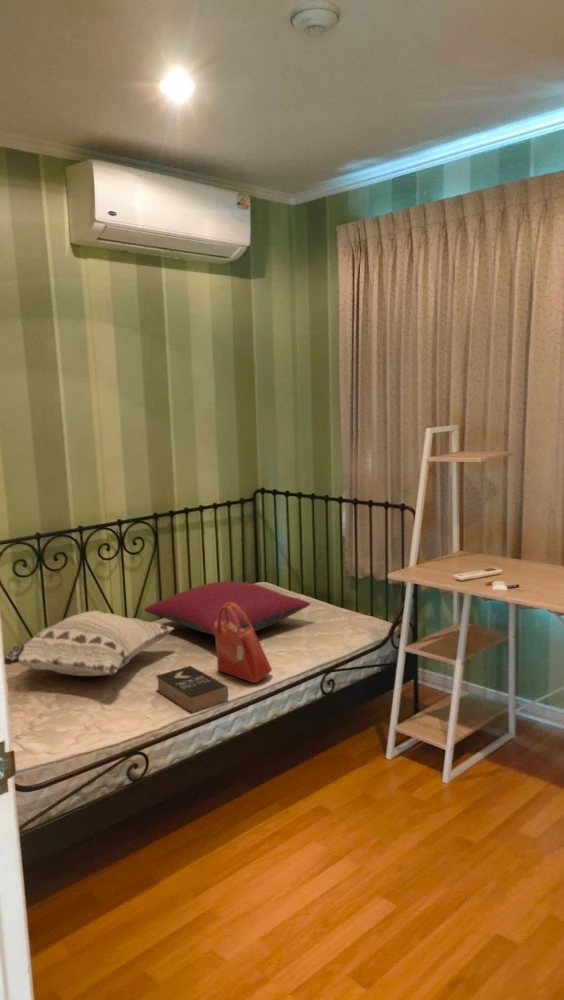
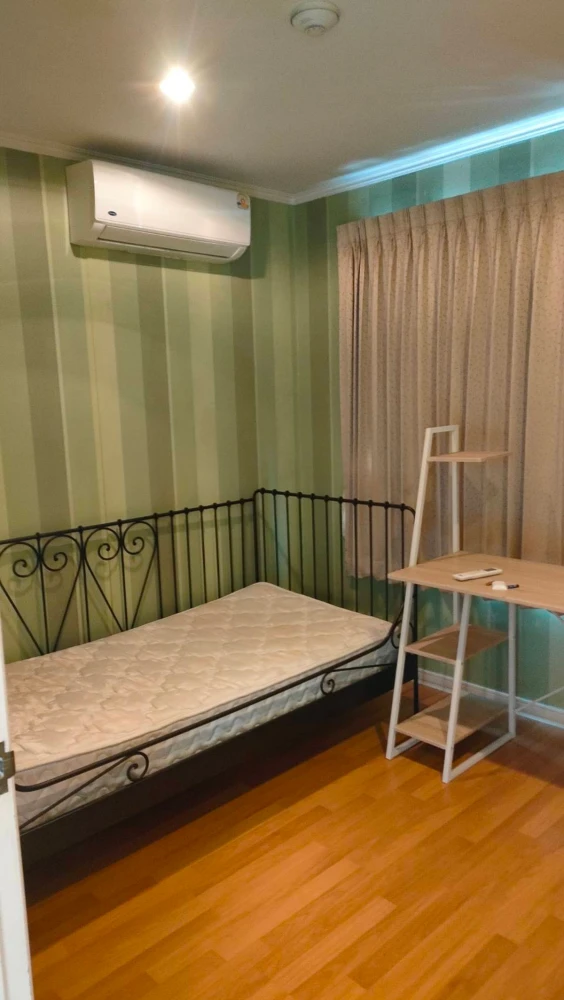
- book [155,665,229,714]
- handbag [214,602,273,684]
- pillow [143,580,311,637]
- decorative pillow [4,609,176,677]
